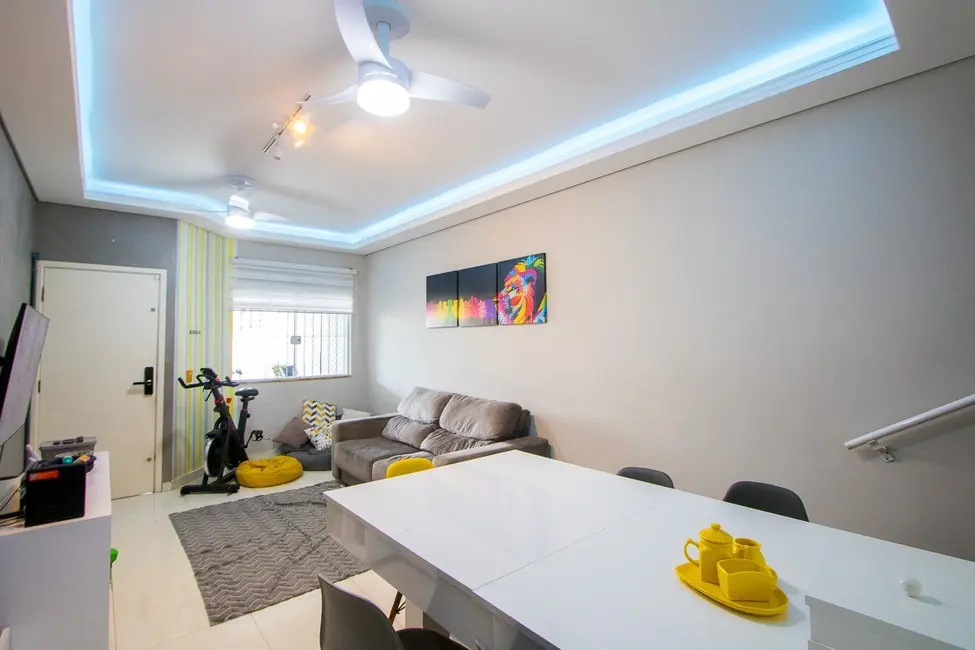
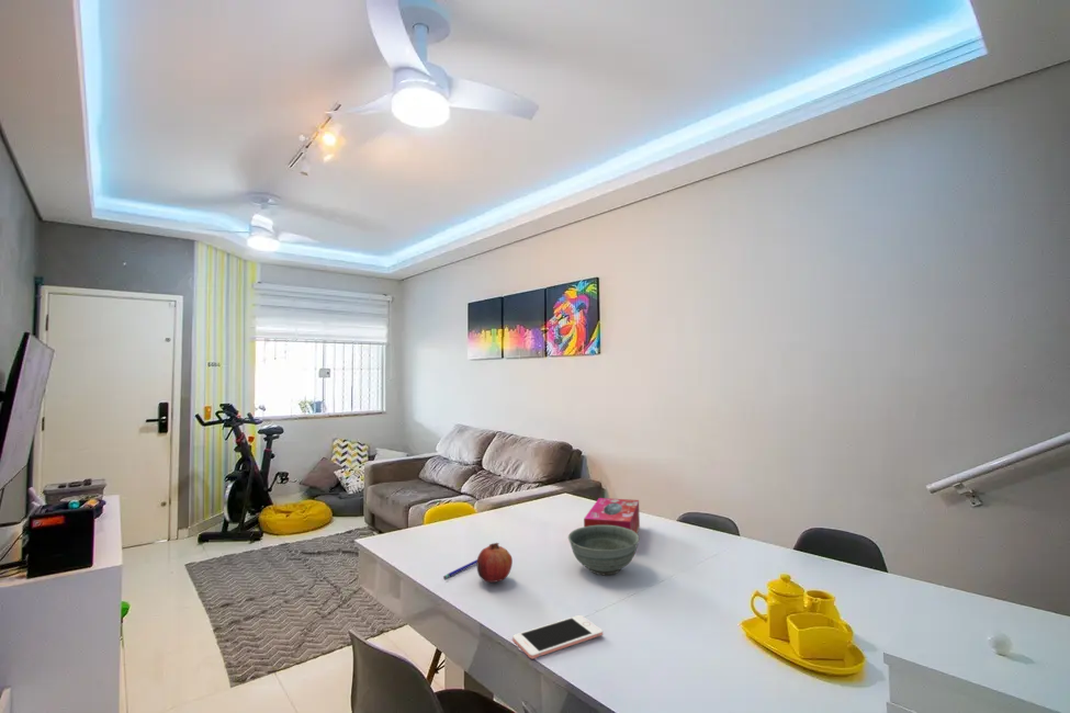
+ fruit [476,542,514,584]
+ bowl [567,525,640,576]
+ cell phone [511,614,604,659]
+ pen [442,558,477,579]
+ tissue box [583,497,641,534]
